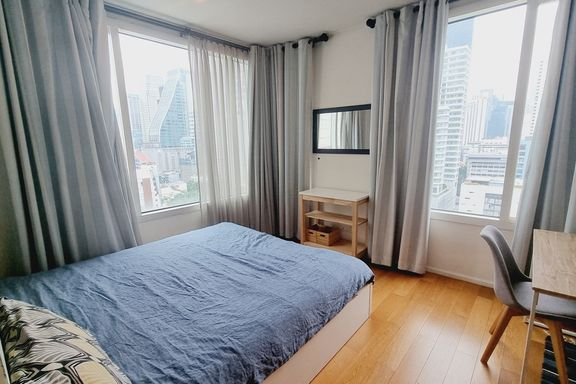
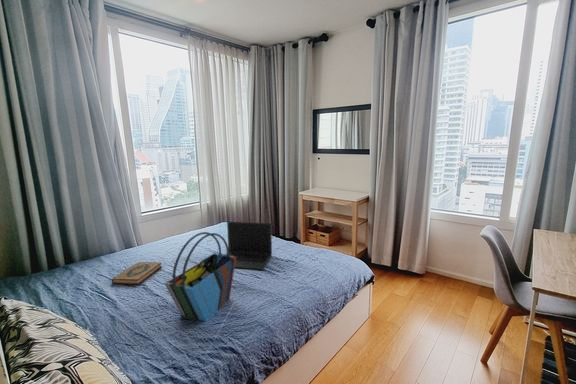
+ laptop [225,221,273,271]
+ hardback book [111,261,163,286]
+ tote bag [163,231,236,322]
